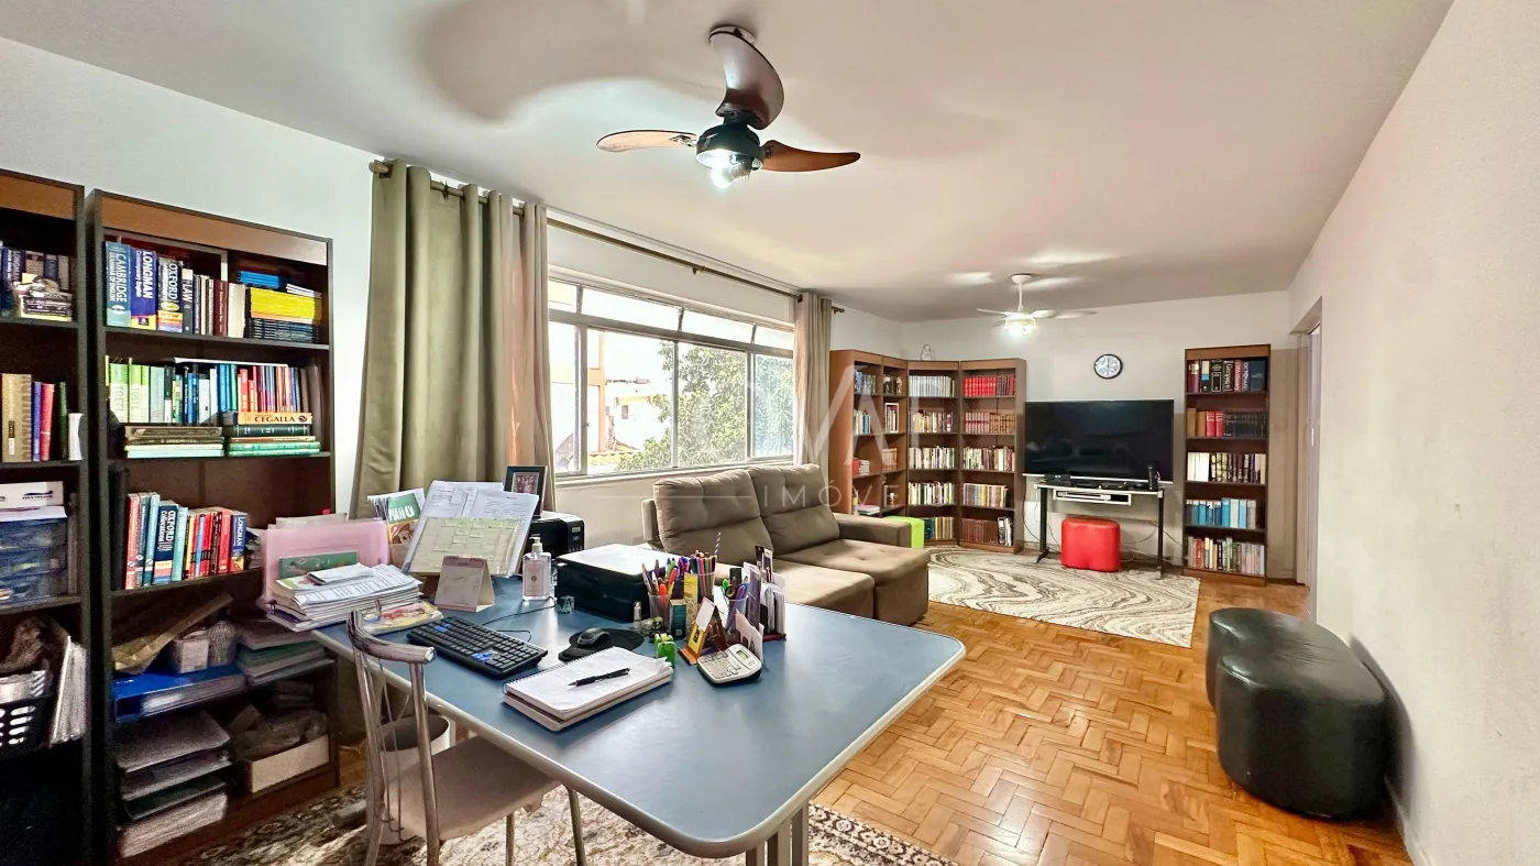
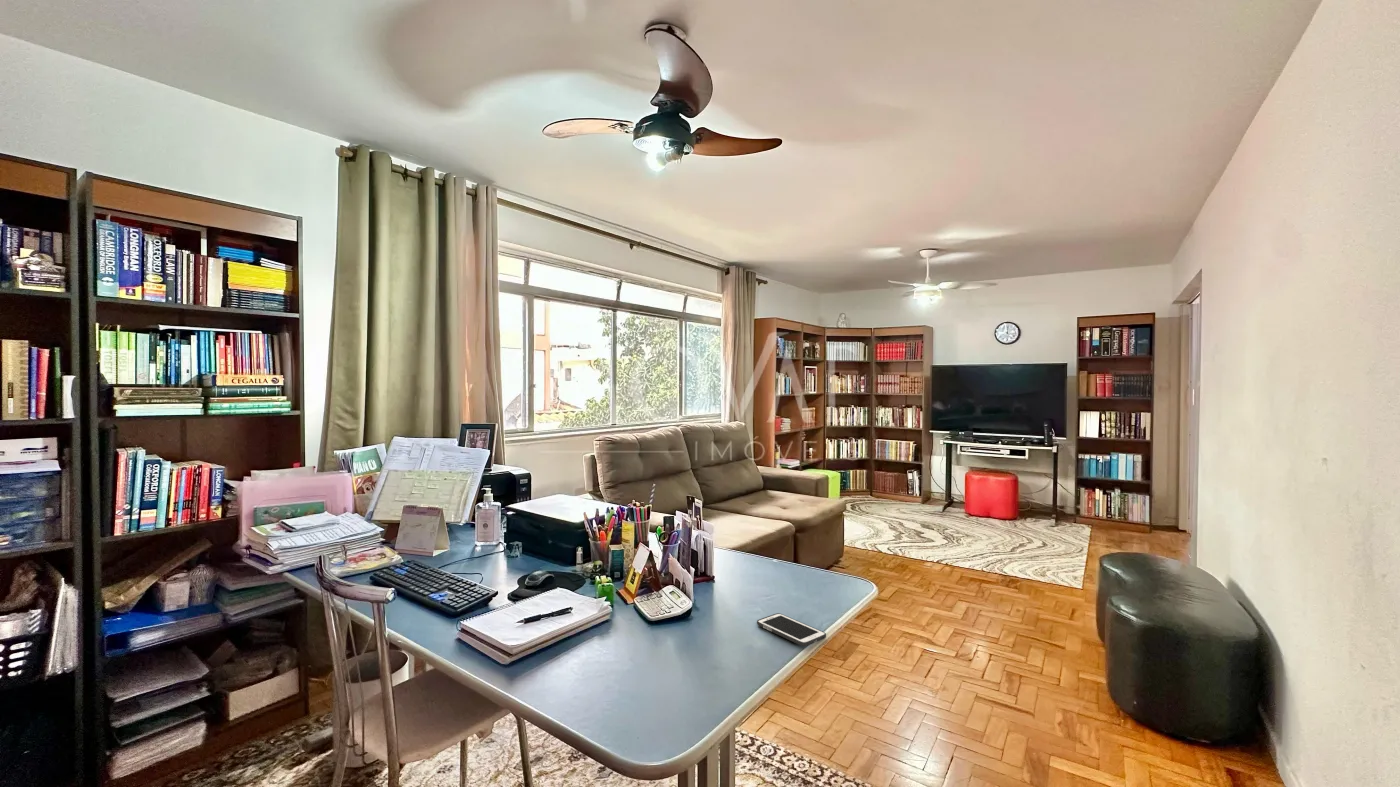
+ cell phone [756,612,827,647]
